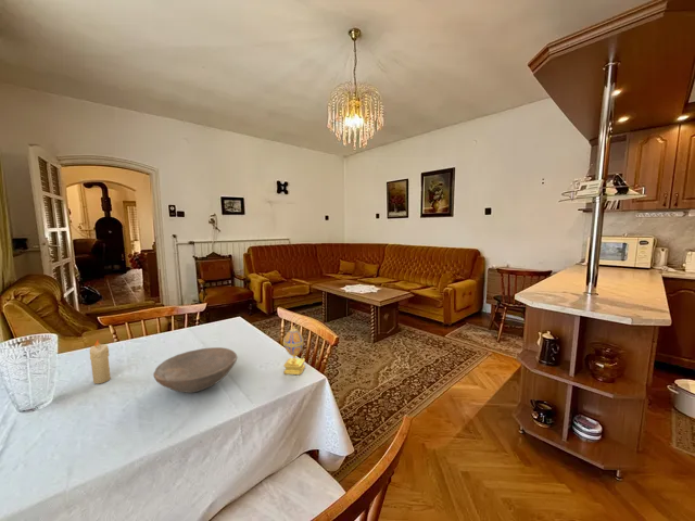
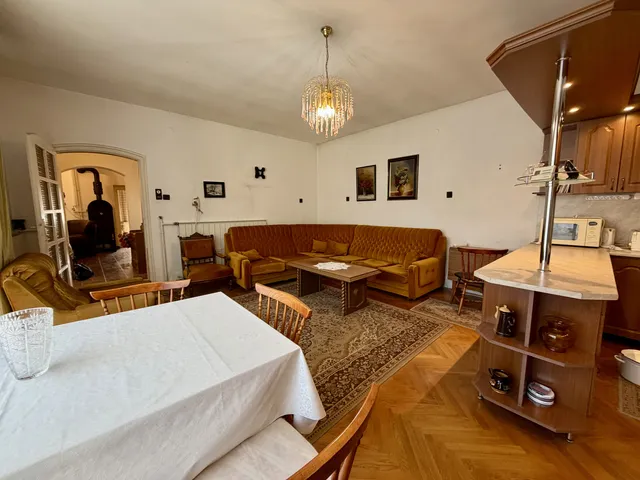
- bowl [152,346,238,394]
- decorative egg [282,322,306,376]
- candle [89,339,112,384]
